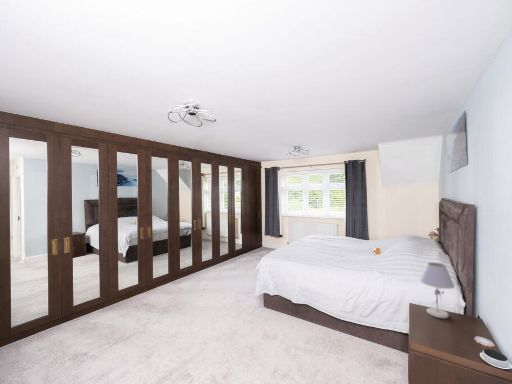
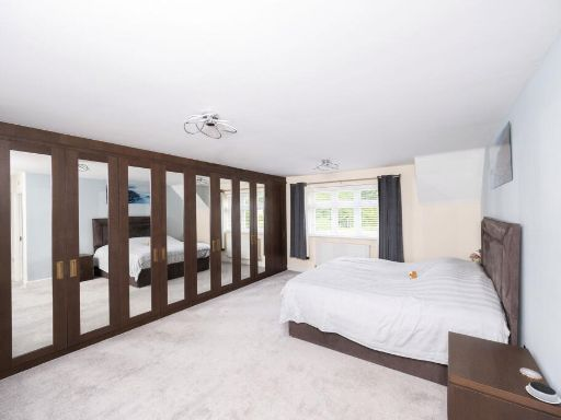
- table lamp [419,262,456,319]
